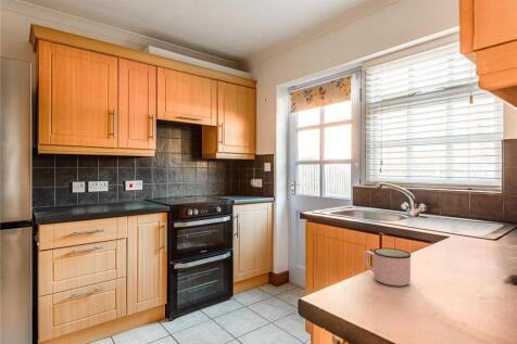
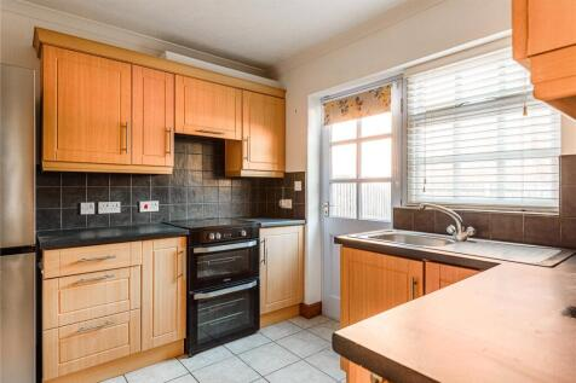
- mug [363,247,412,288]
